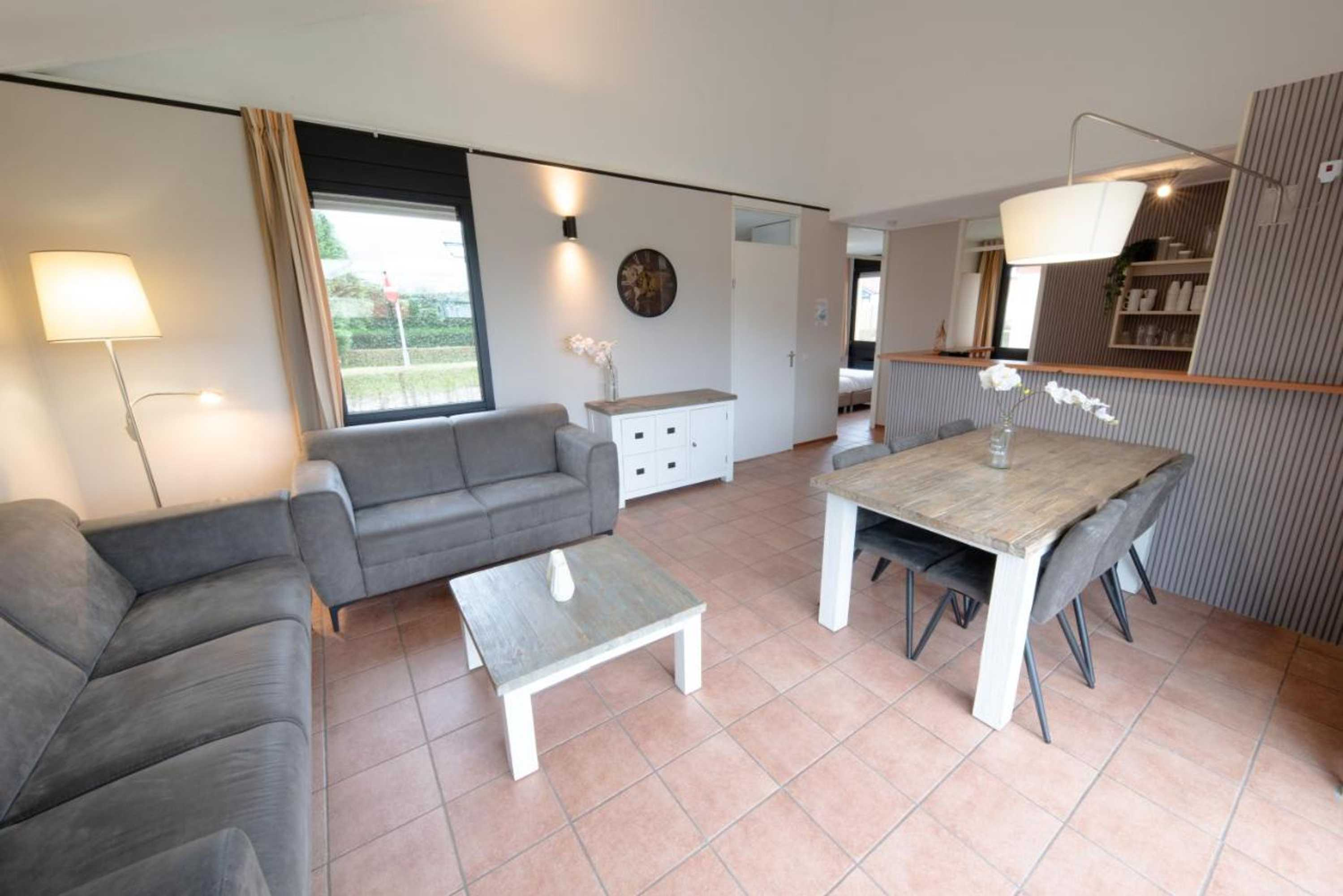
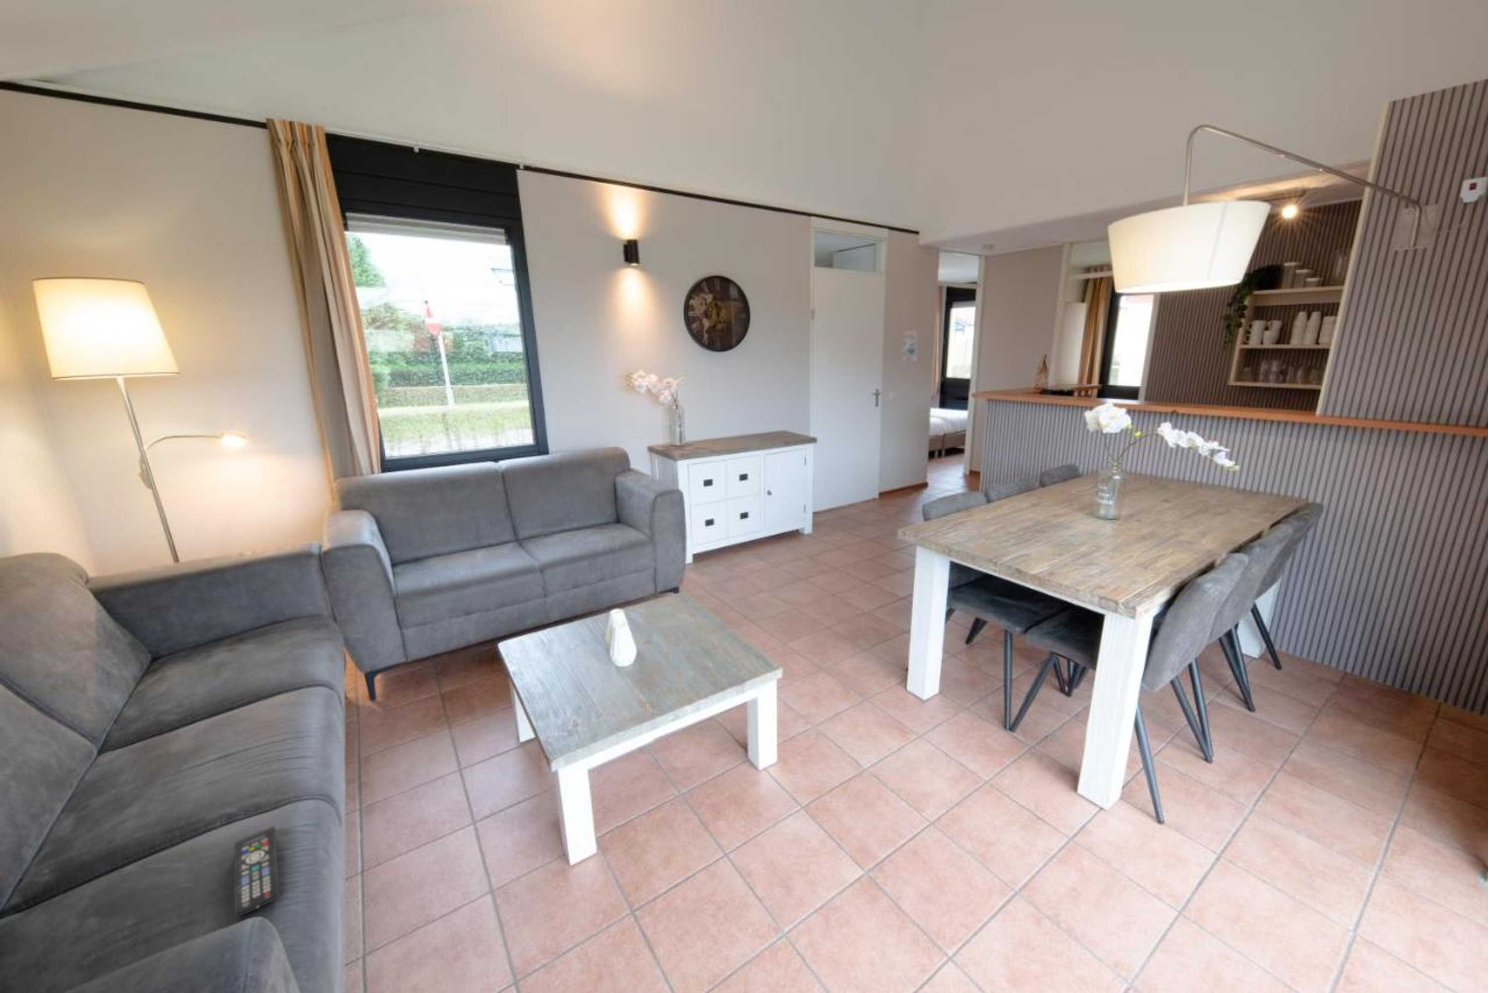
+ remote control [234,826,280,917]
